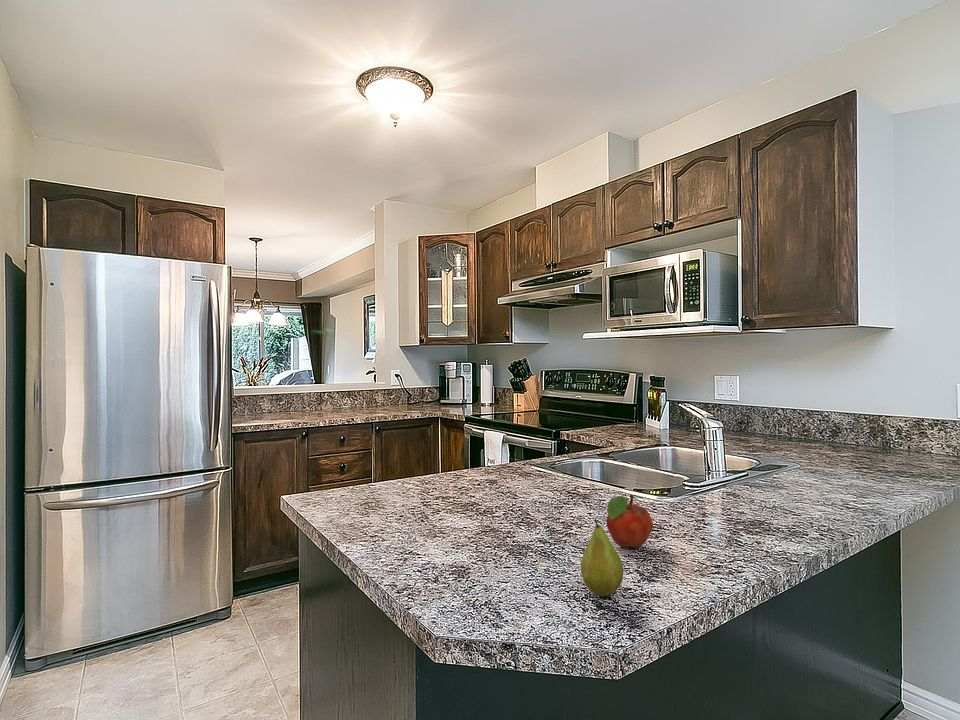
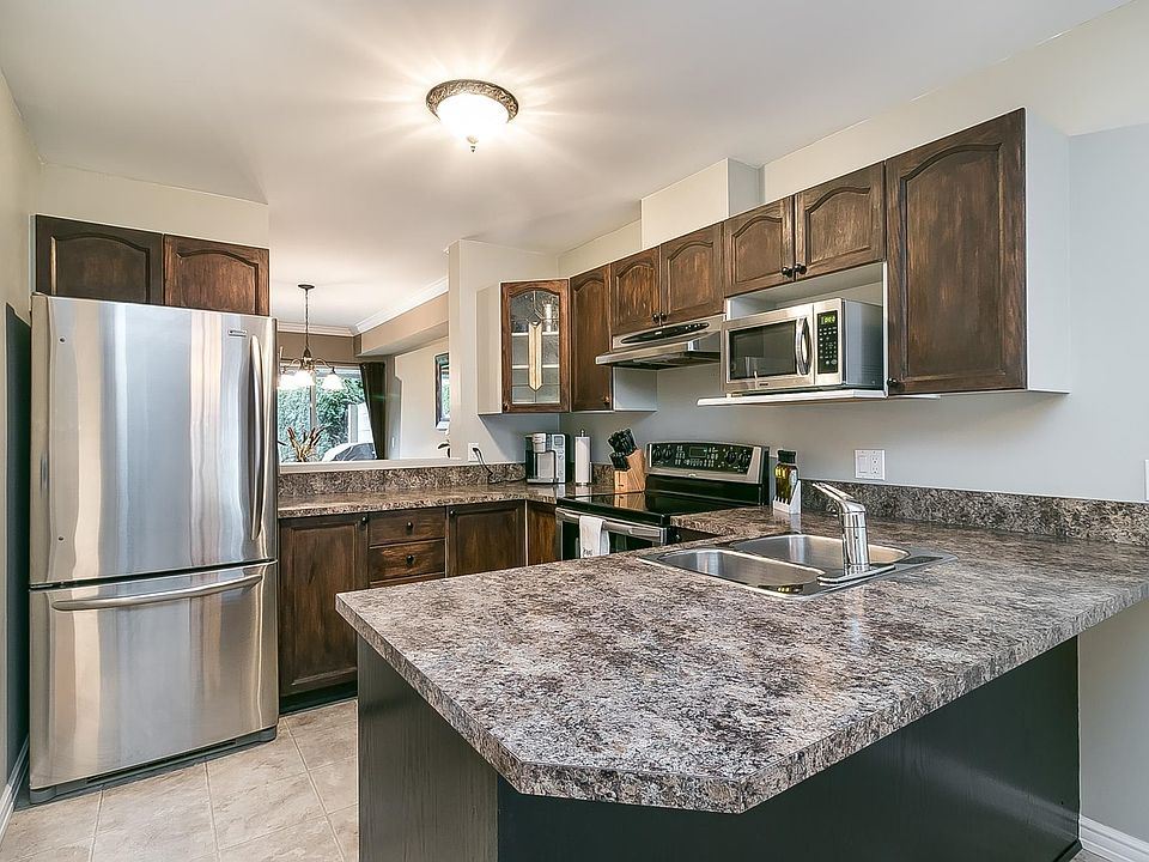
- fruit [605,494,654,549]
- fruit [579,518,624,597]
